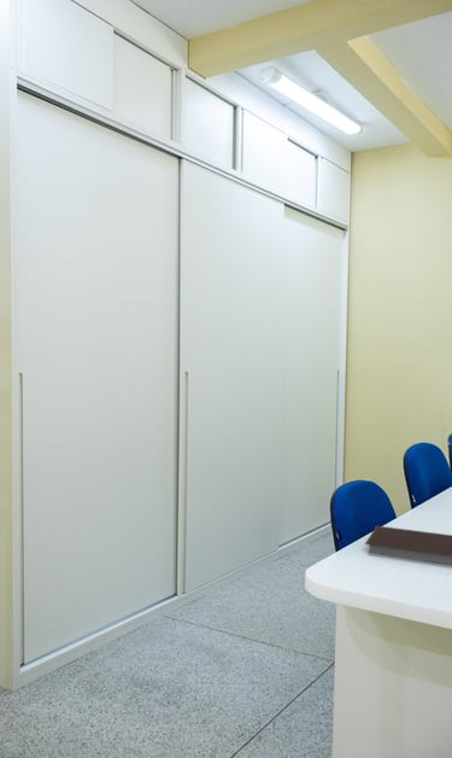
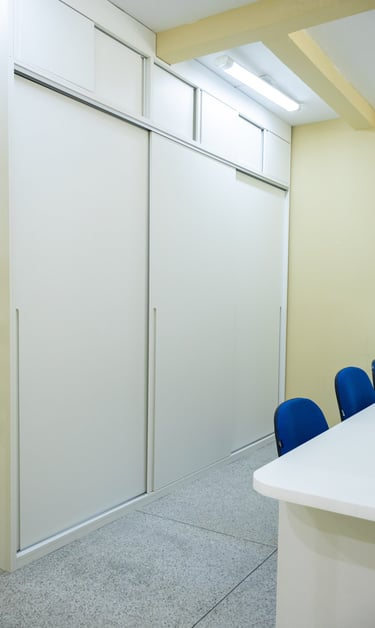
- notebook [364,525,452,566]
